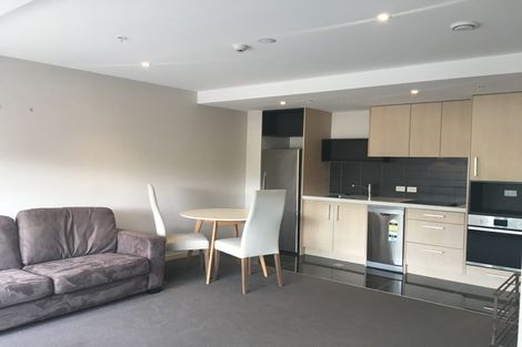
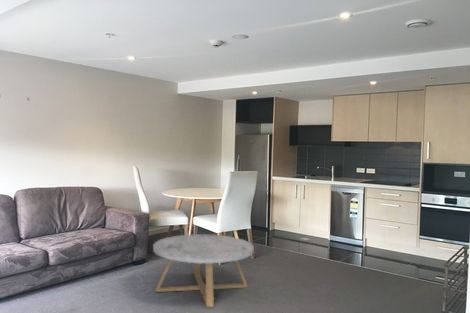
+ coffee table [152,233,255,308]
